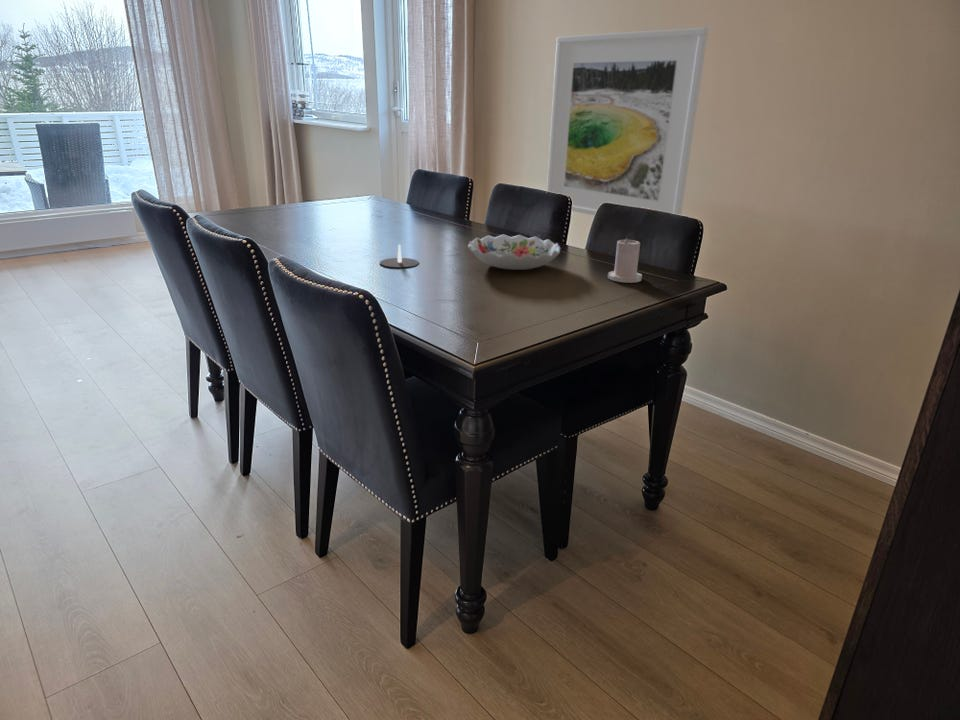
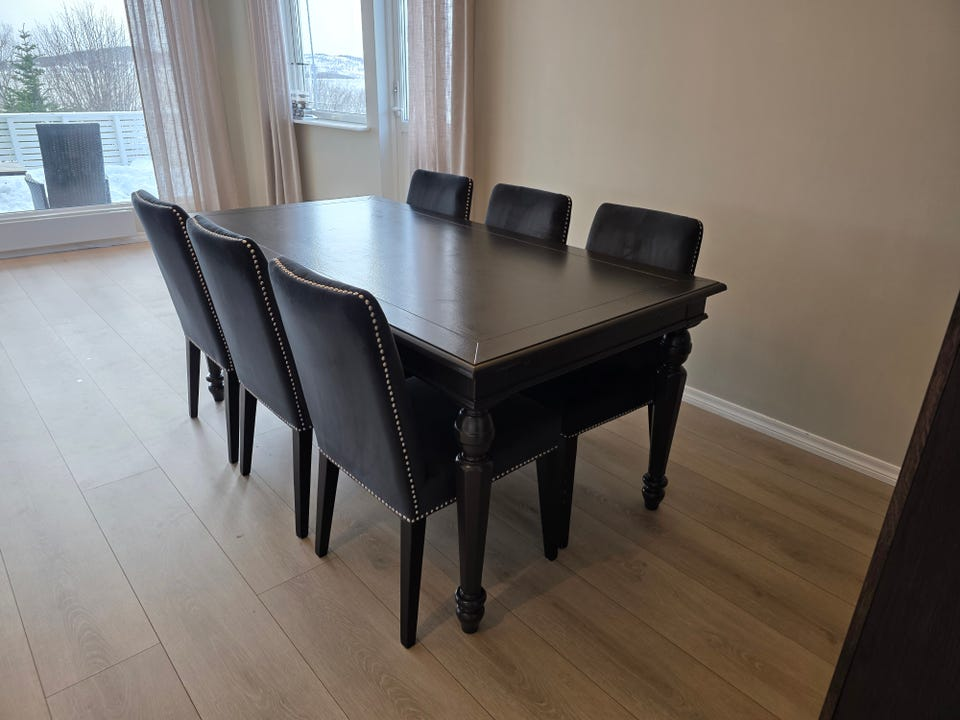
- candle [607,237,643,284]
- decorative bowl [467,234,562,271]
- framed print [546,27,709,216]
- candle [379,243,420,268]
